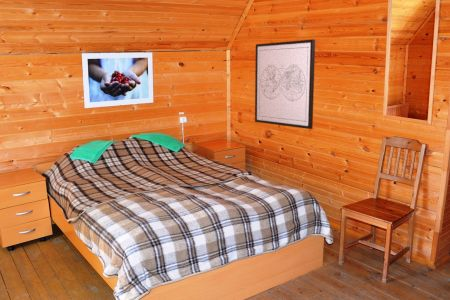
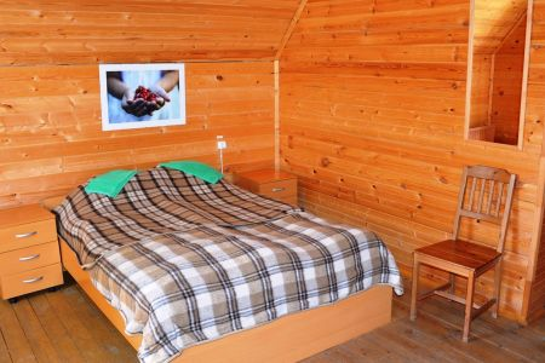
- wall art [254,38,316,130]
